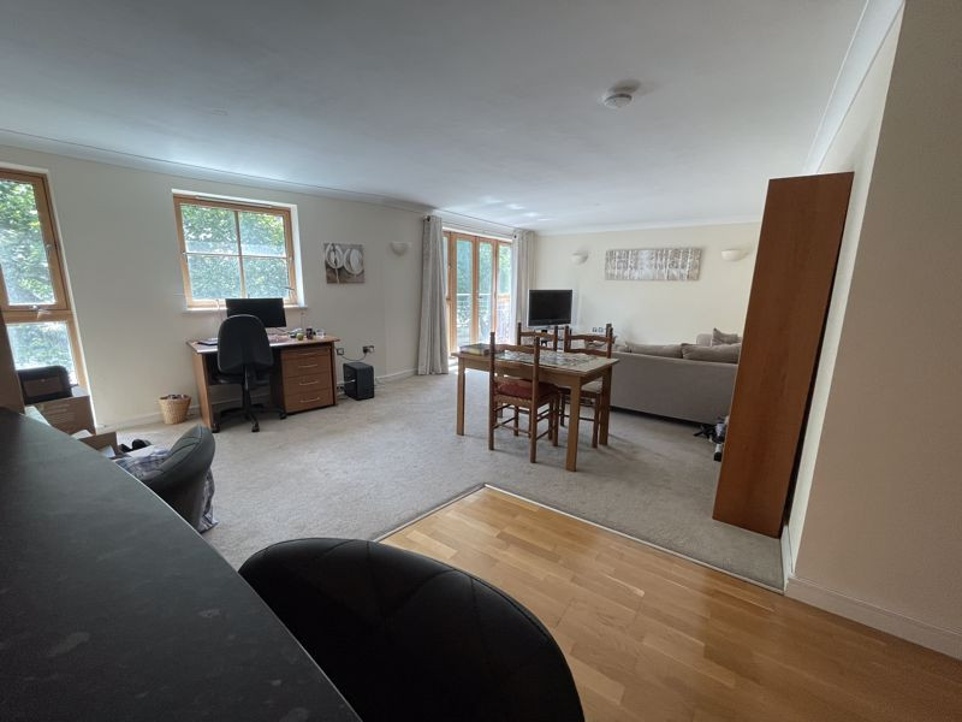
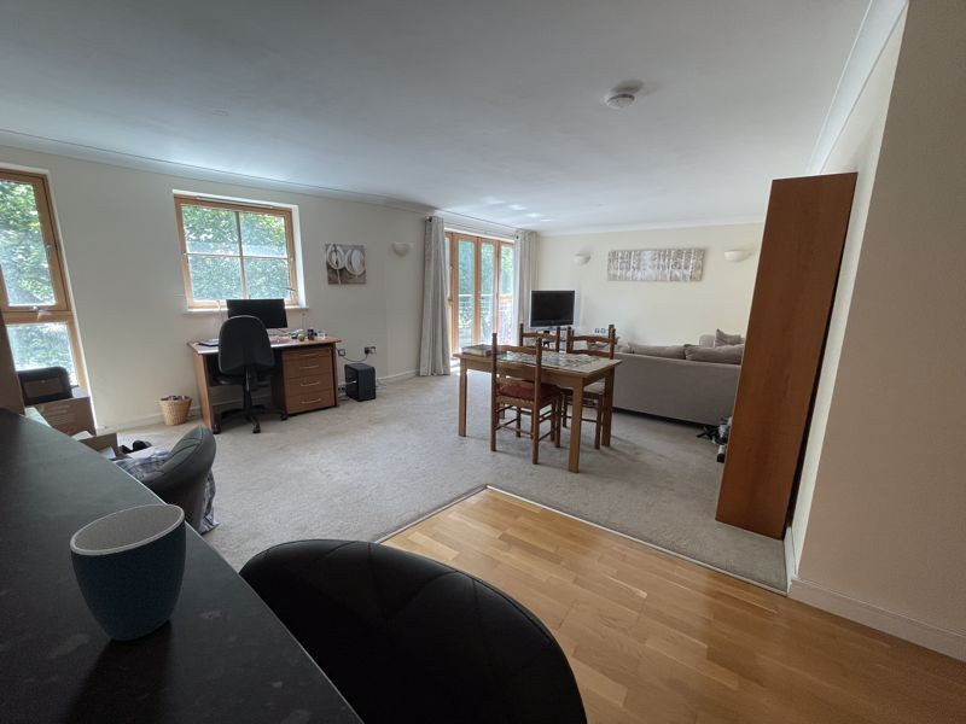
+ mug [69,503,187,642]
